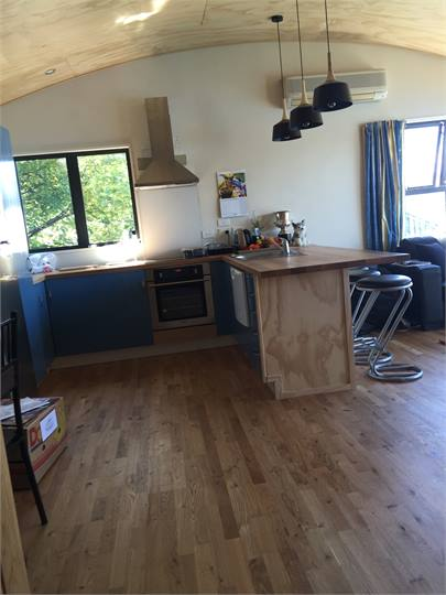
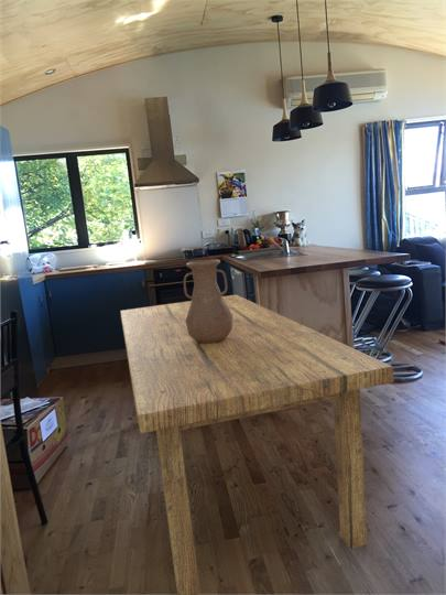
+ dining table [119,294,395,595]
+ vase [183,258,232,344]
